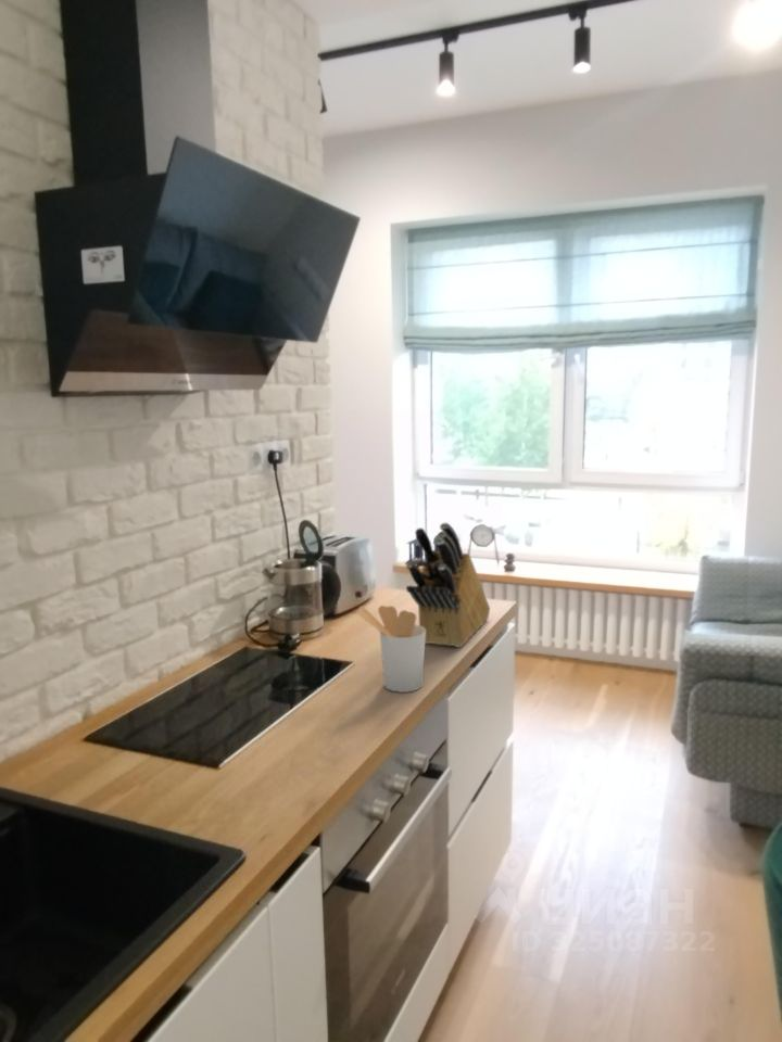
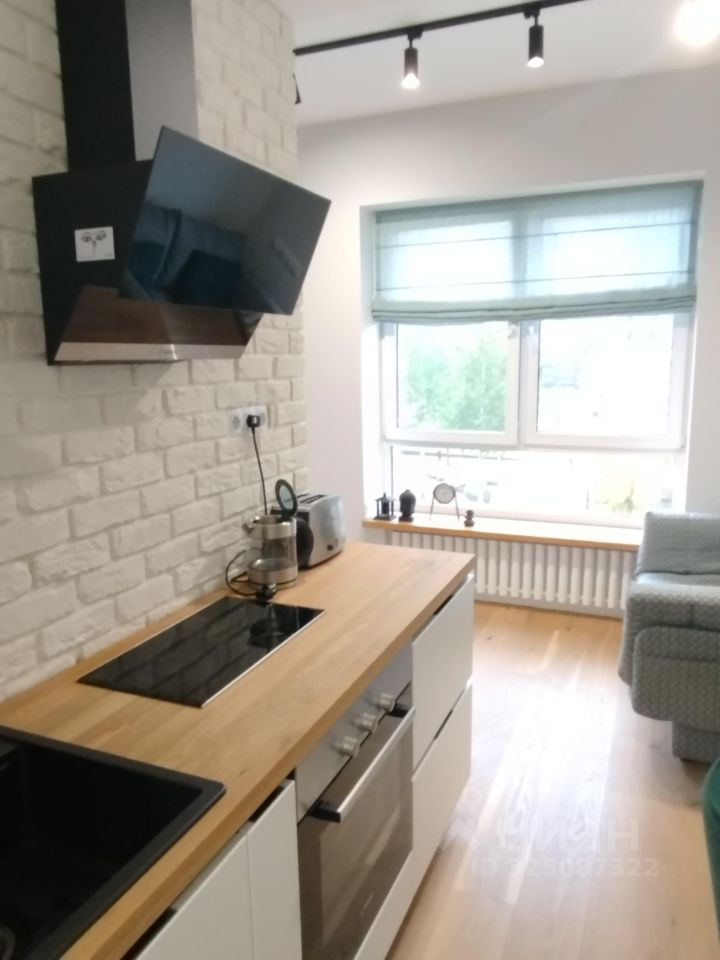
- utensil holder [357,605,426,694]
- knife block [405,521,491,648]
